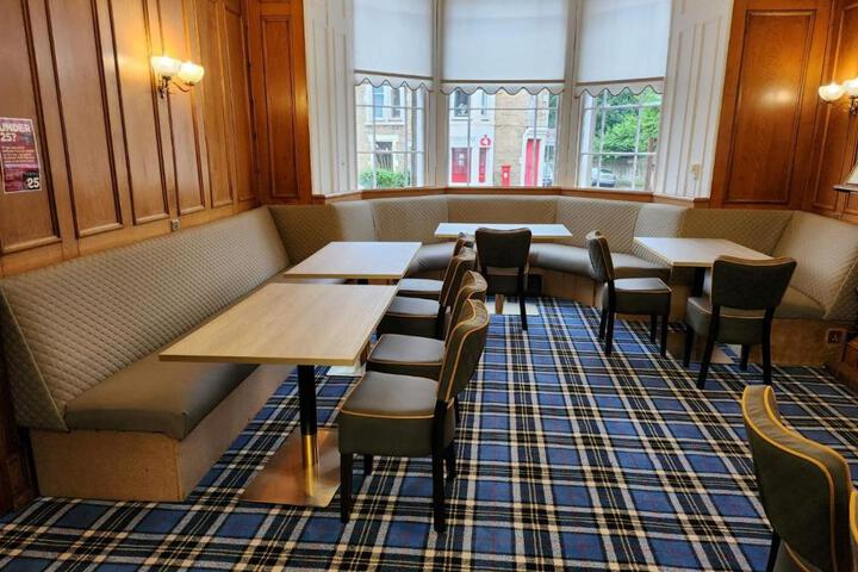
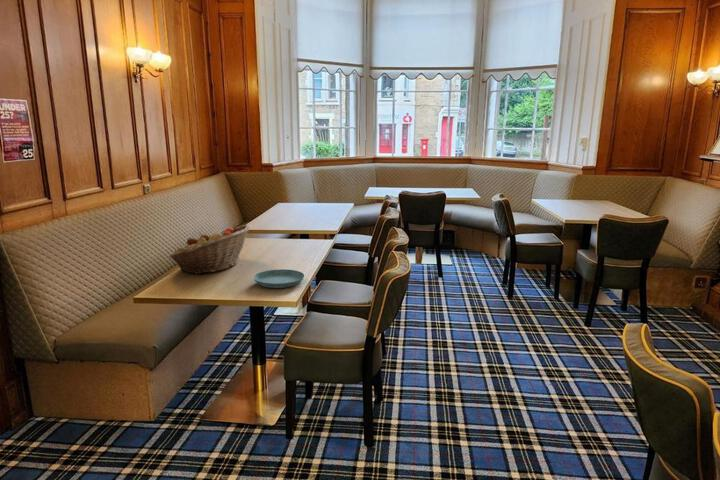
+ fruit basket [169,224,251,275]
+ saucer [253,268,305,289]
